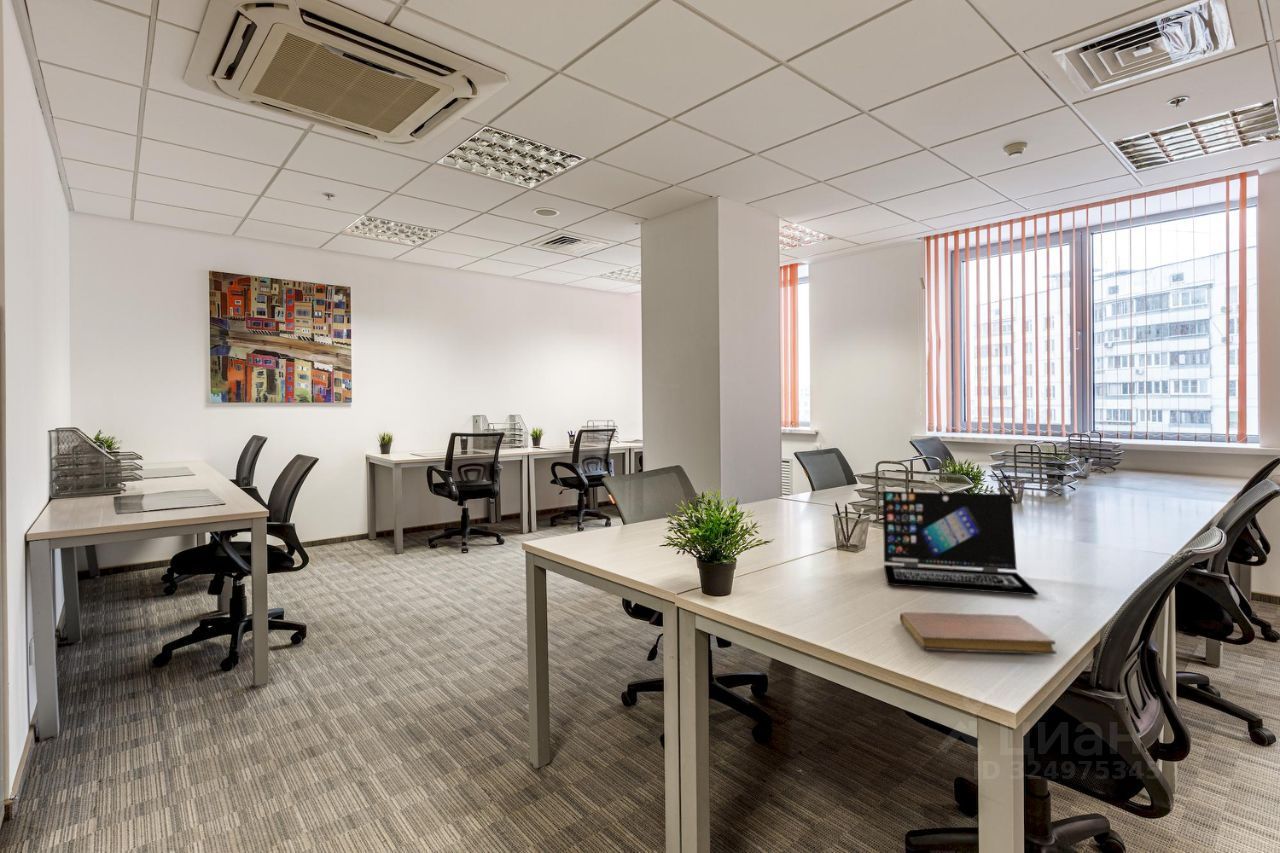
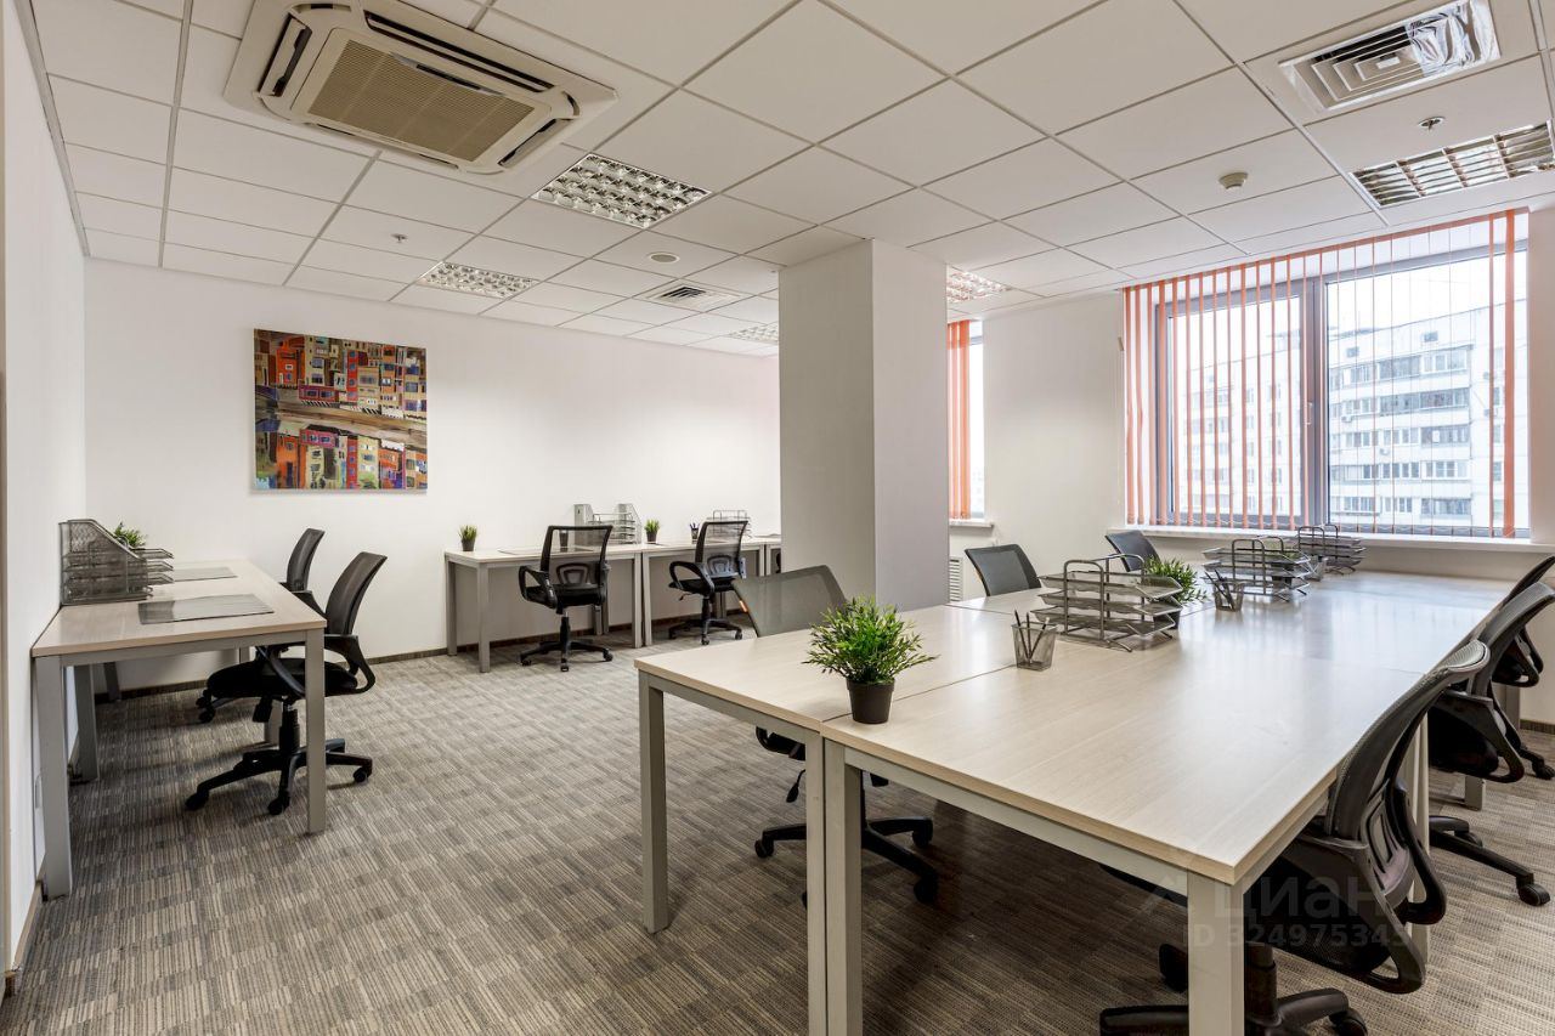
- notebook [899,611,1057,655]
- laptop [882,490,1039,596]
